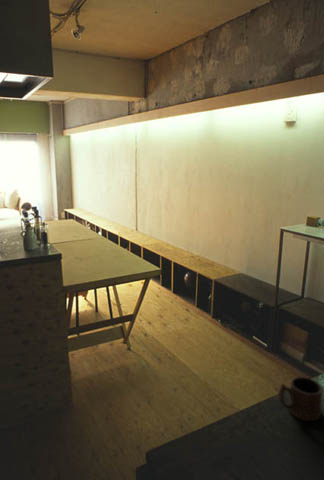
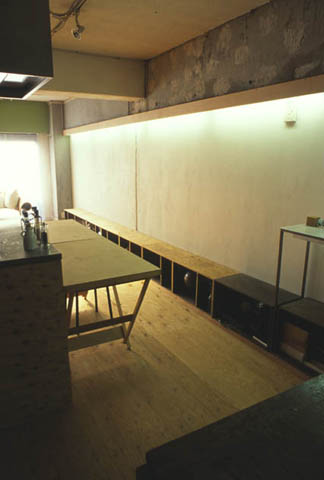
- mug [278,376,323,422]
